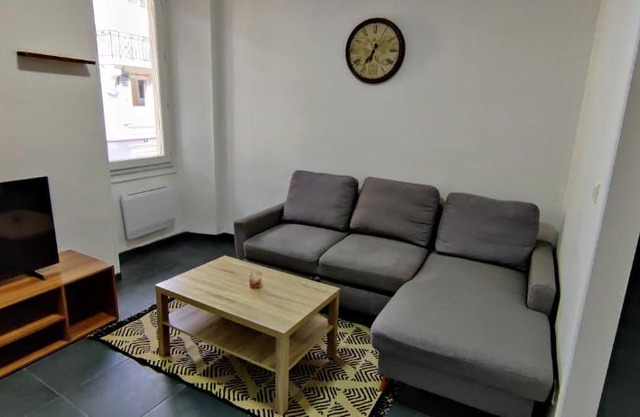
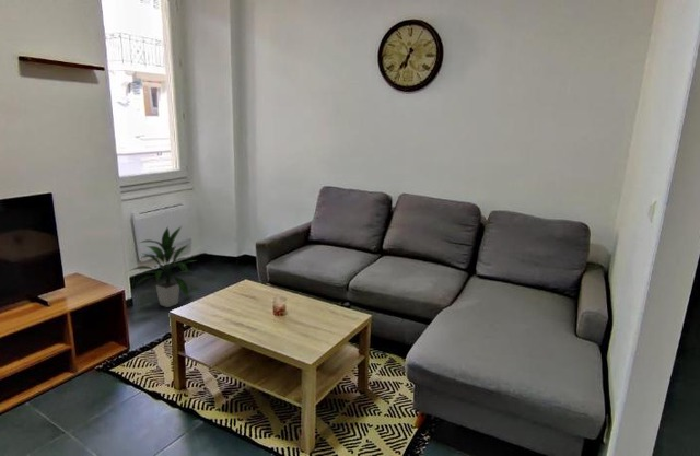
+ indoor plant [128,225,197,308]
